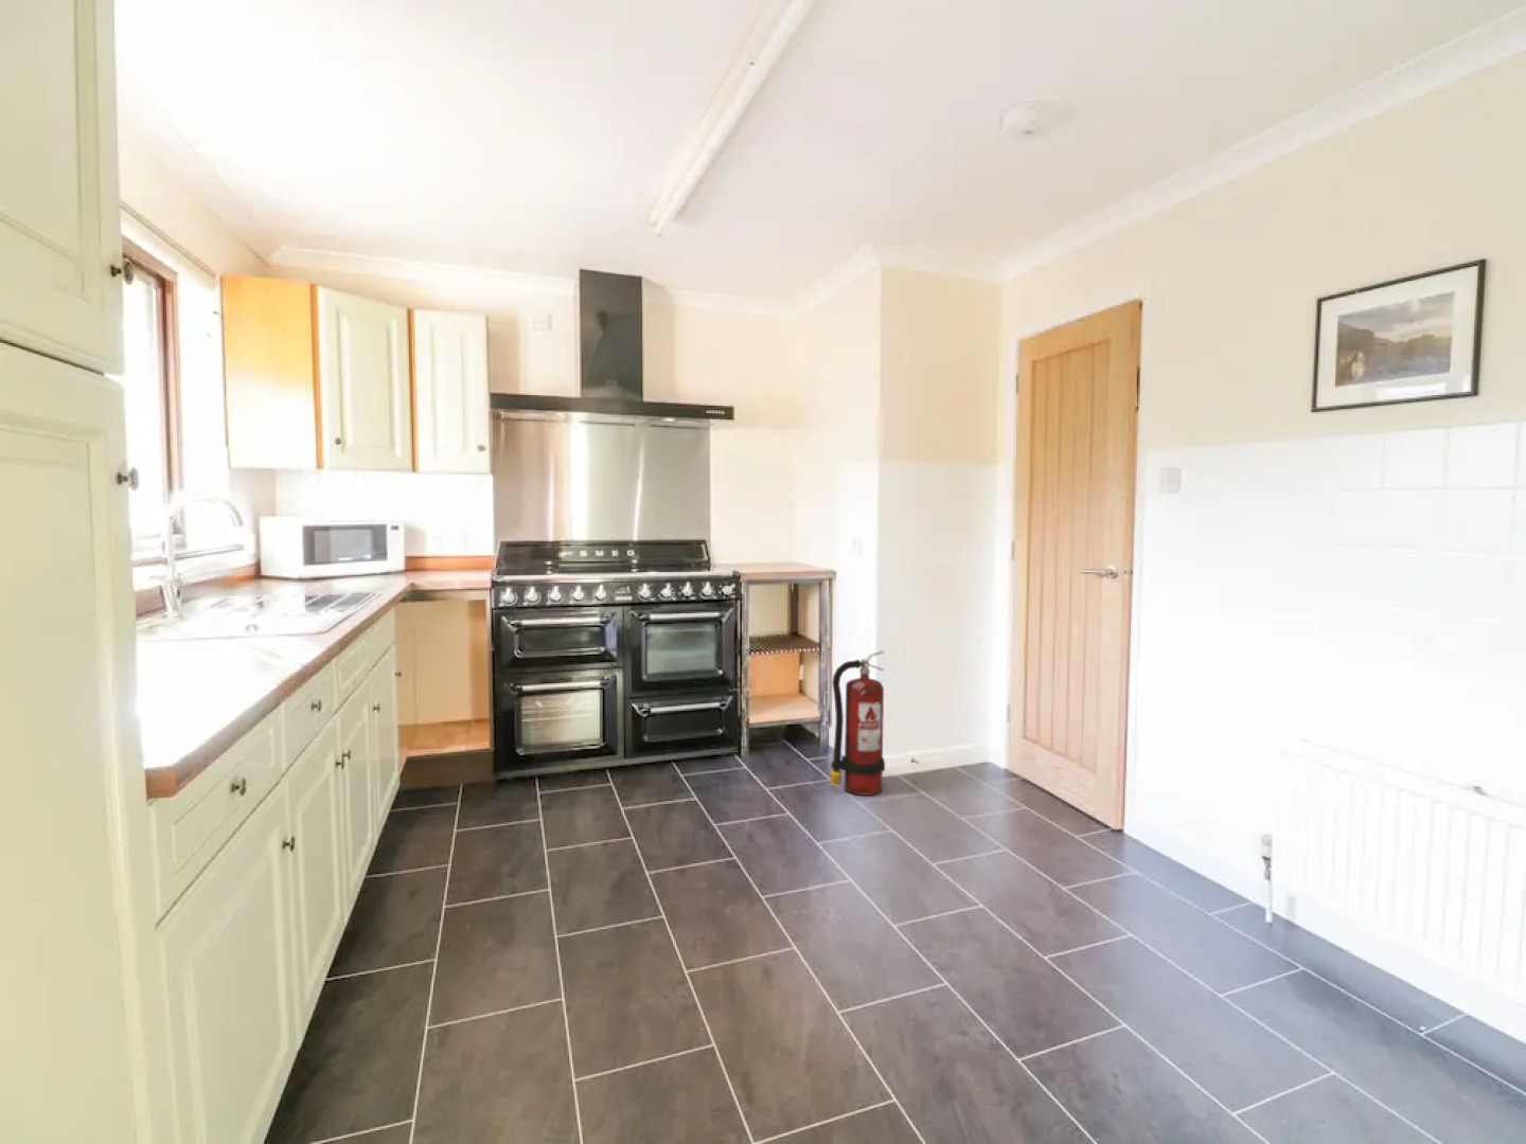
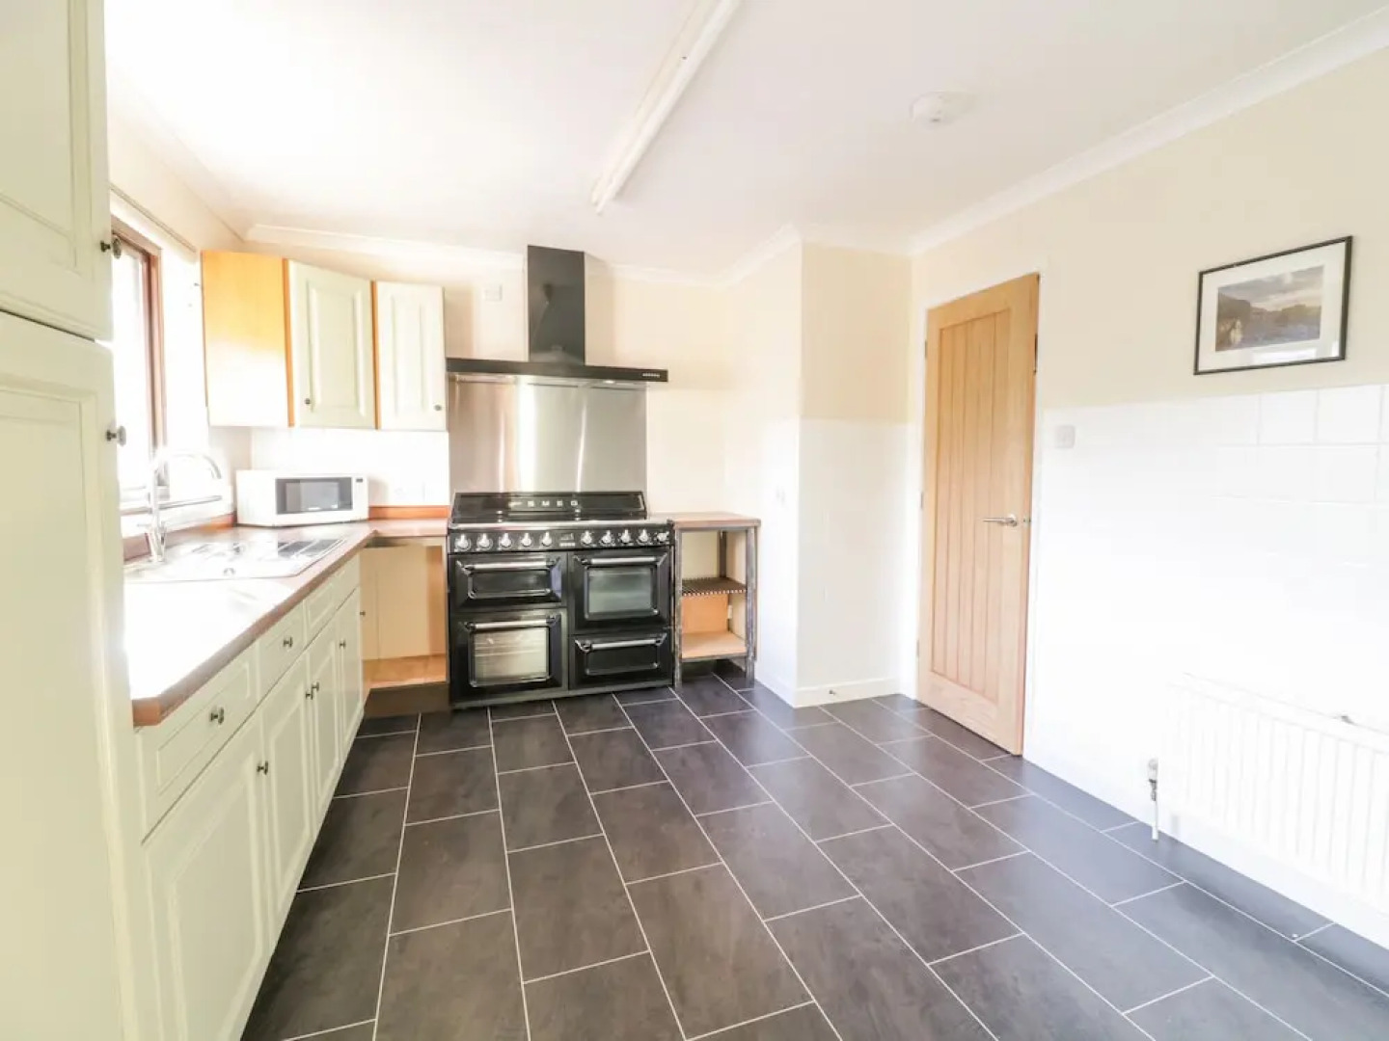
- fire extinguisher [829,649,886,797]
